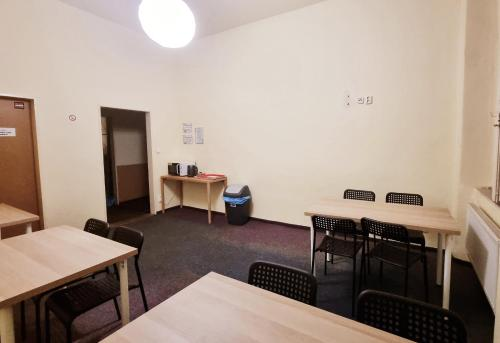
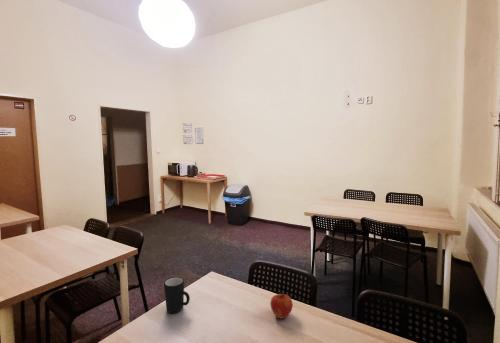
+ mug [163,276,191,314]
+ apple [269,291,294,320]
